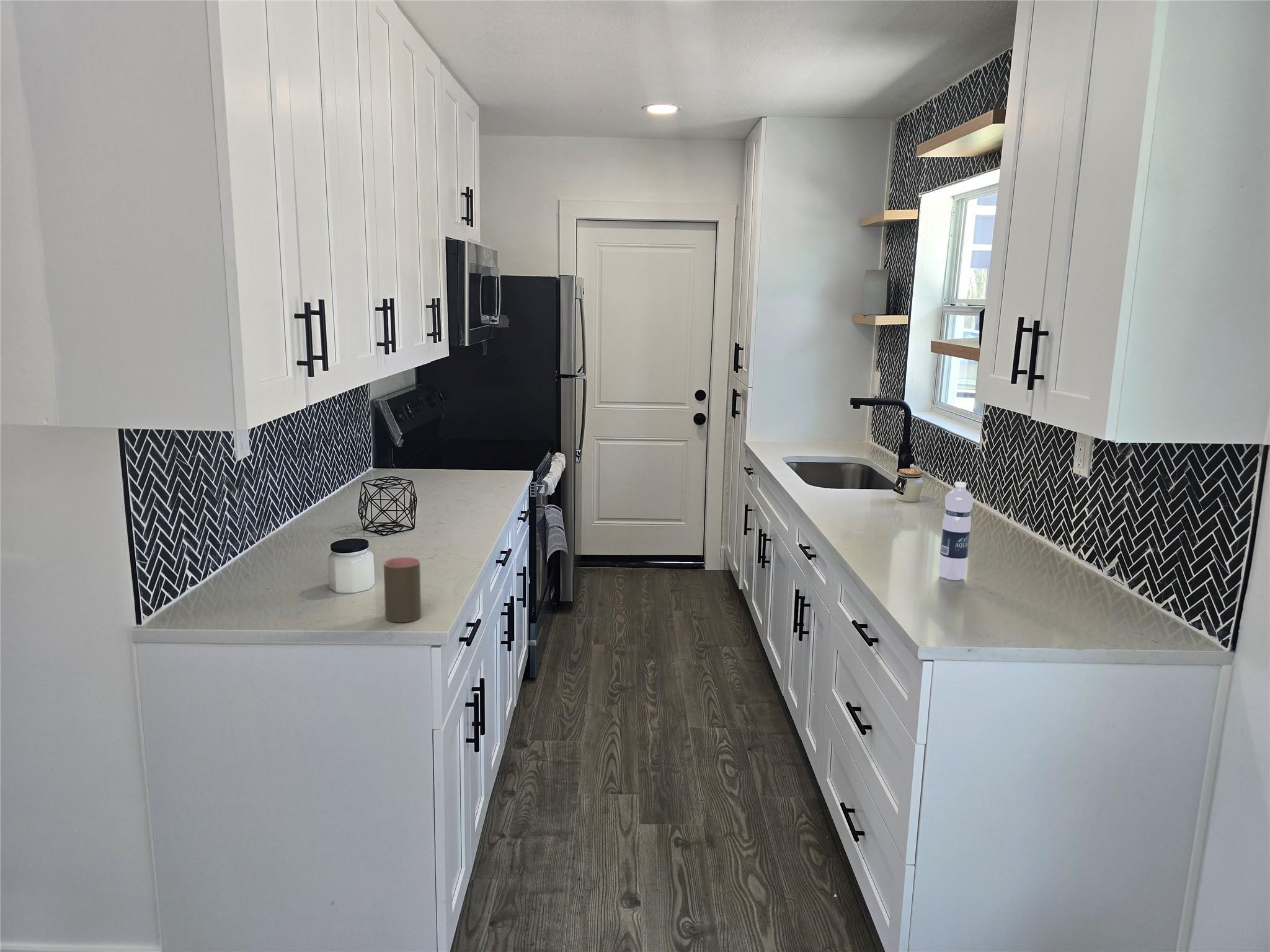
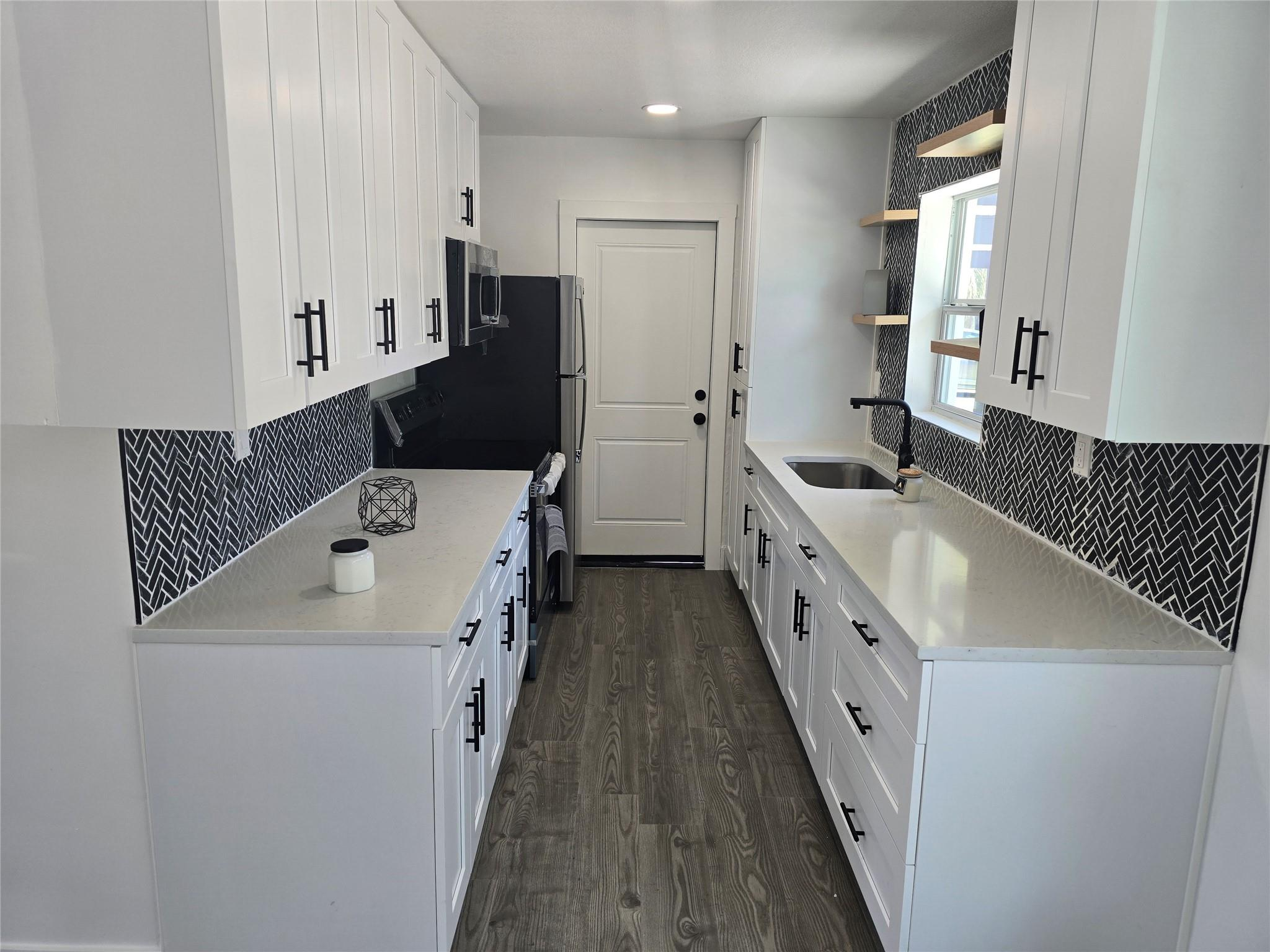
- cup [383,557,422,623]
- water bottle [938,481,974,581]
